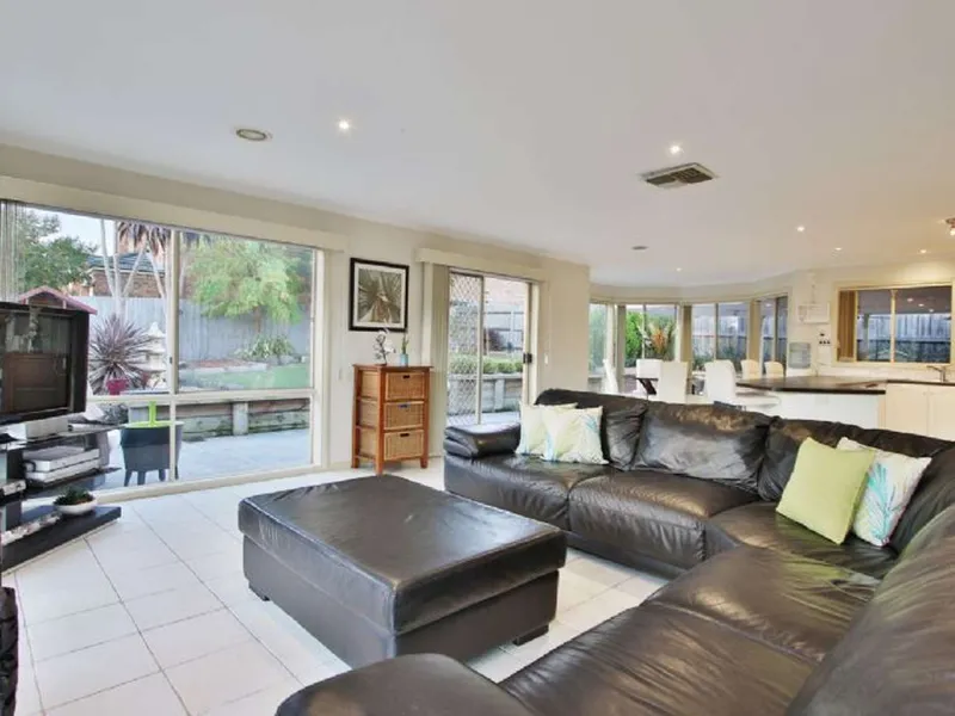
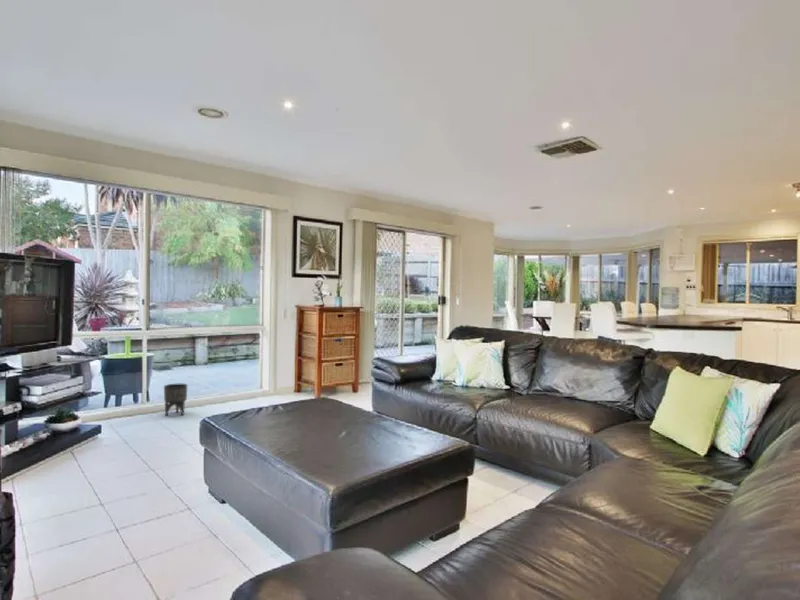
+ planter [163,383,188,417]
